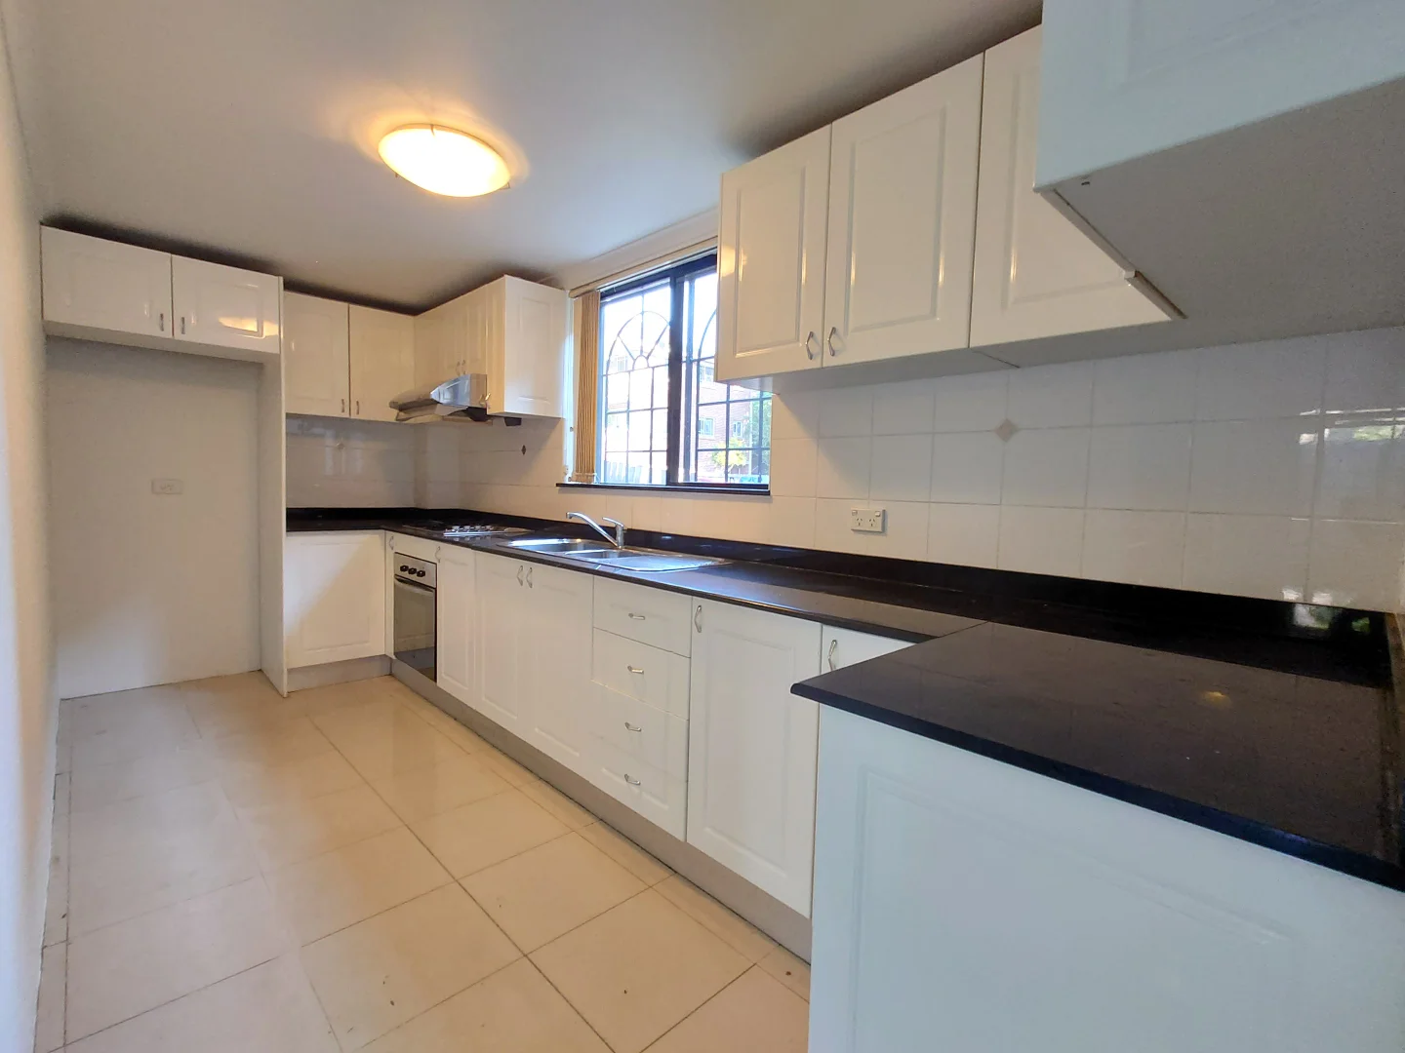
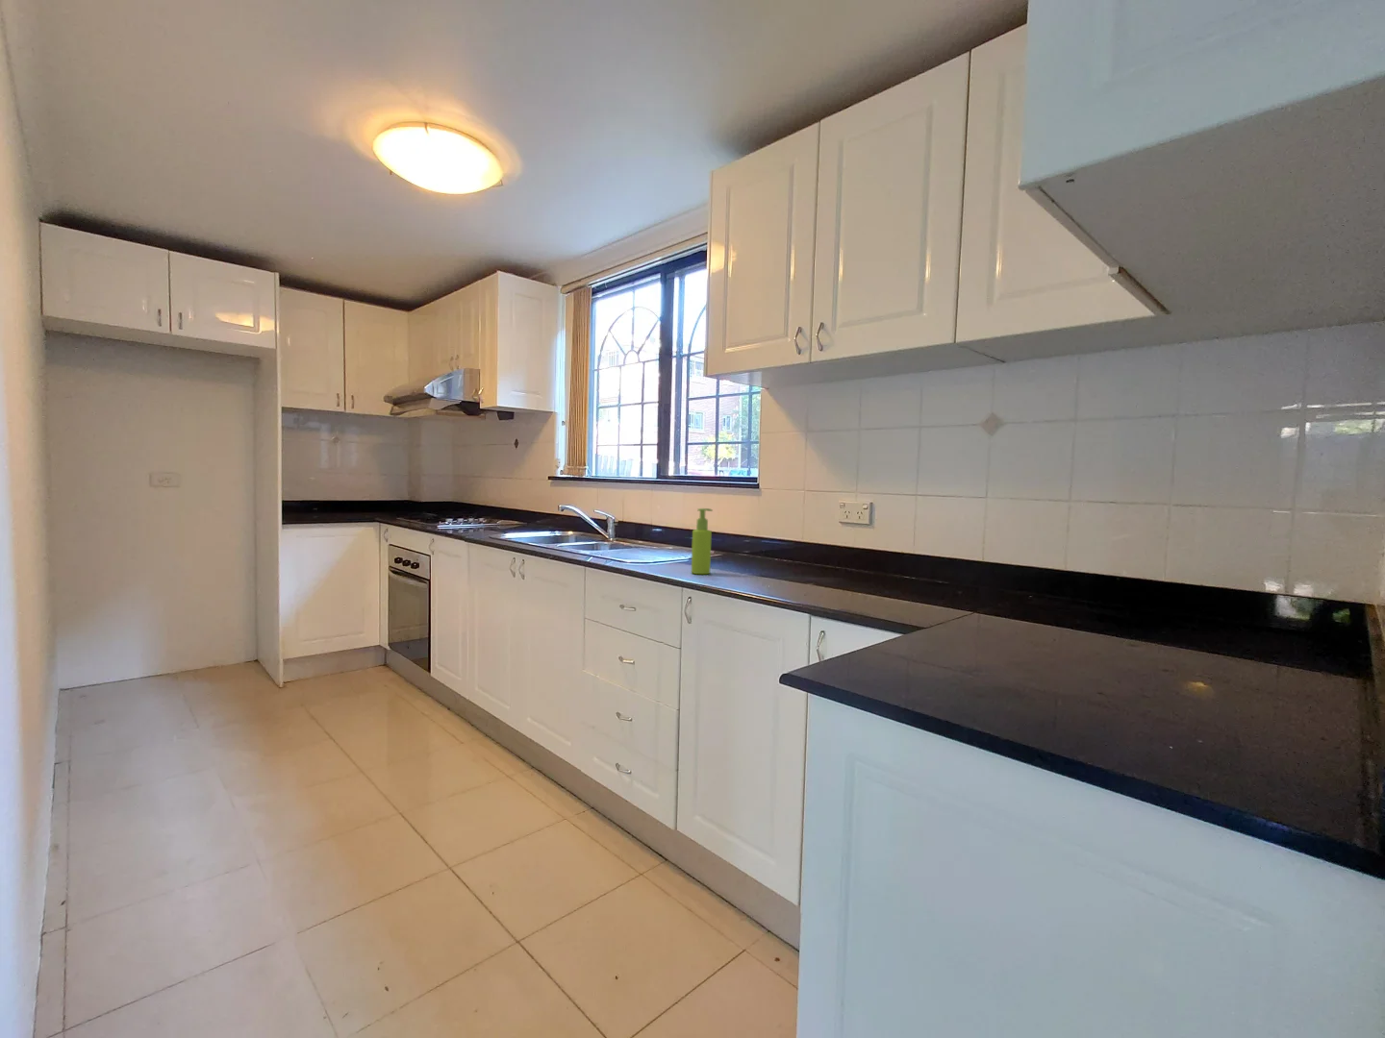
+ soap dispenser [690,507,713,575]
